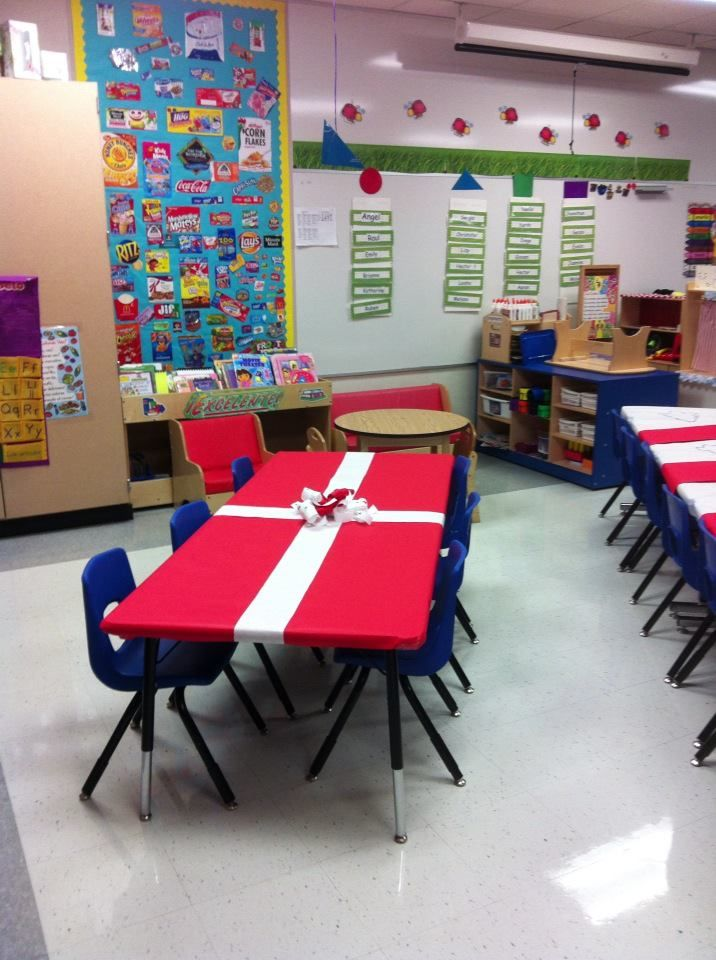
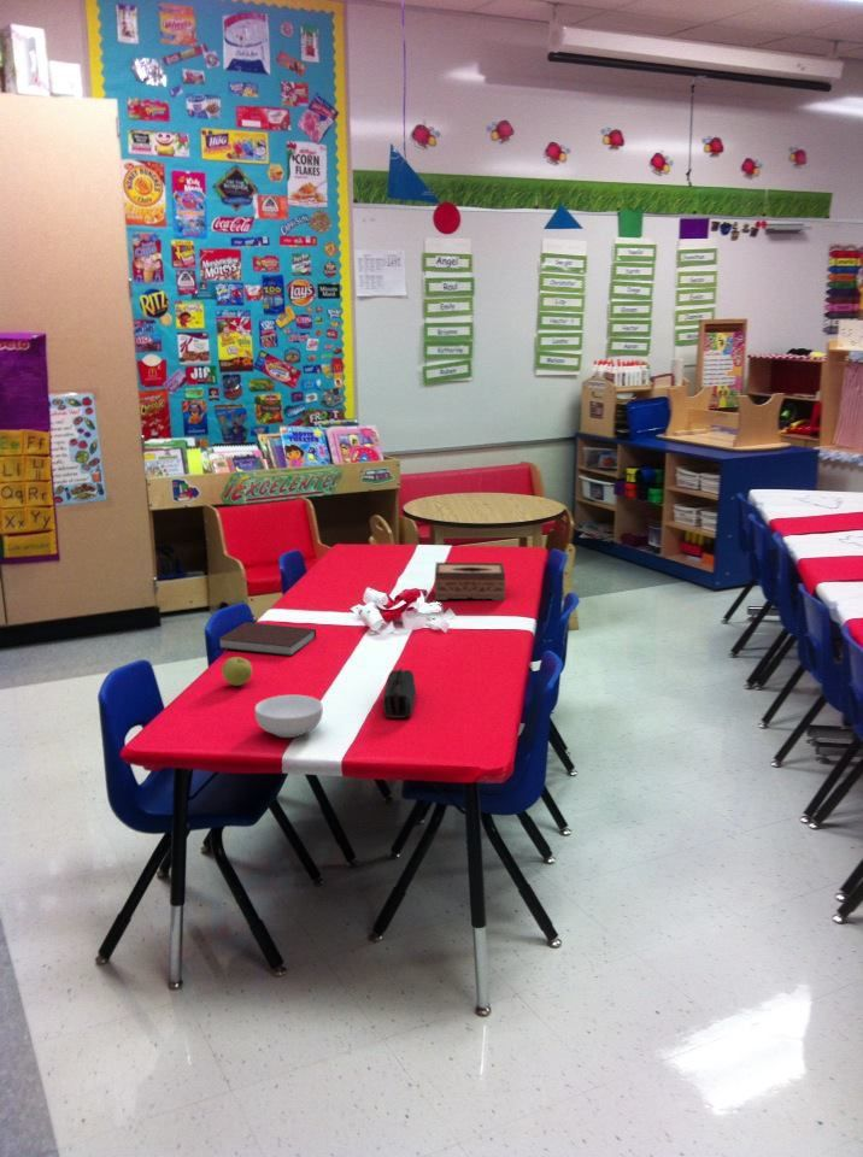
+ pencil case [382,668,417,720]
+ cereal bowl [254,694,324,739]
+ tissue box [434,562,507,601]
+ notebook [217,621,317,657]
+ apple [221,656,253,687]
